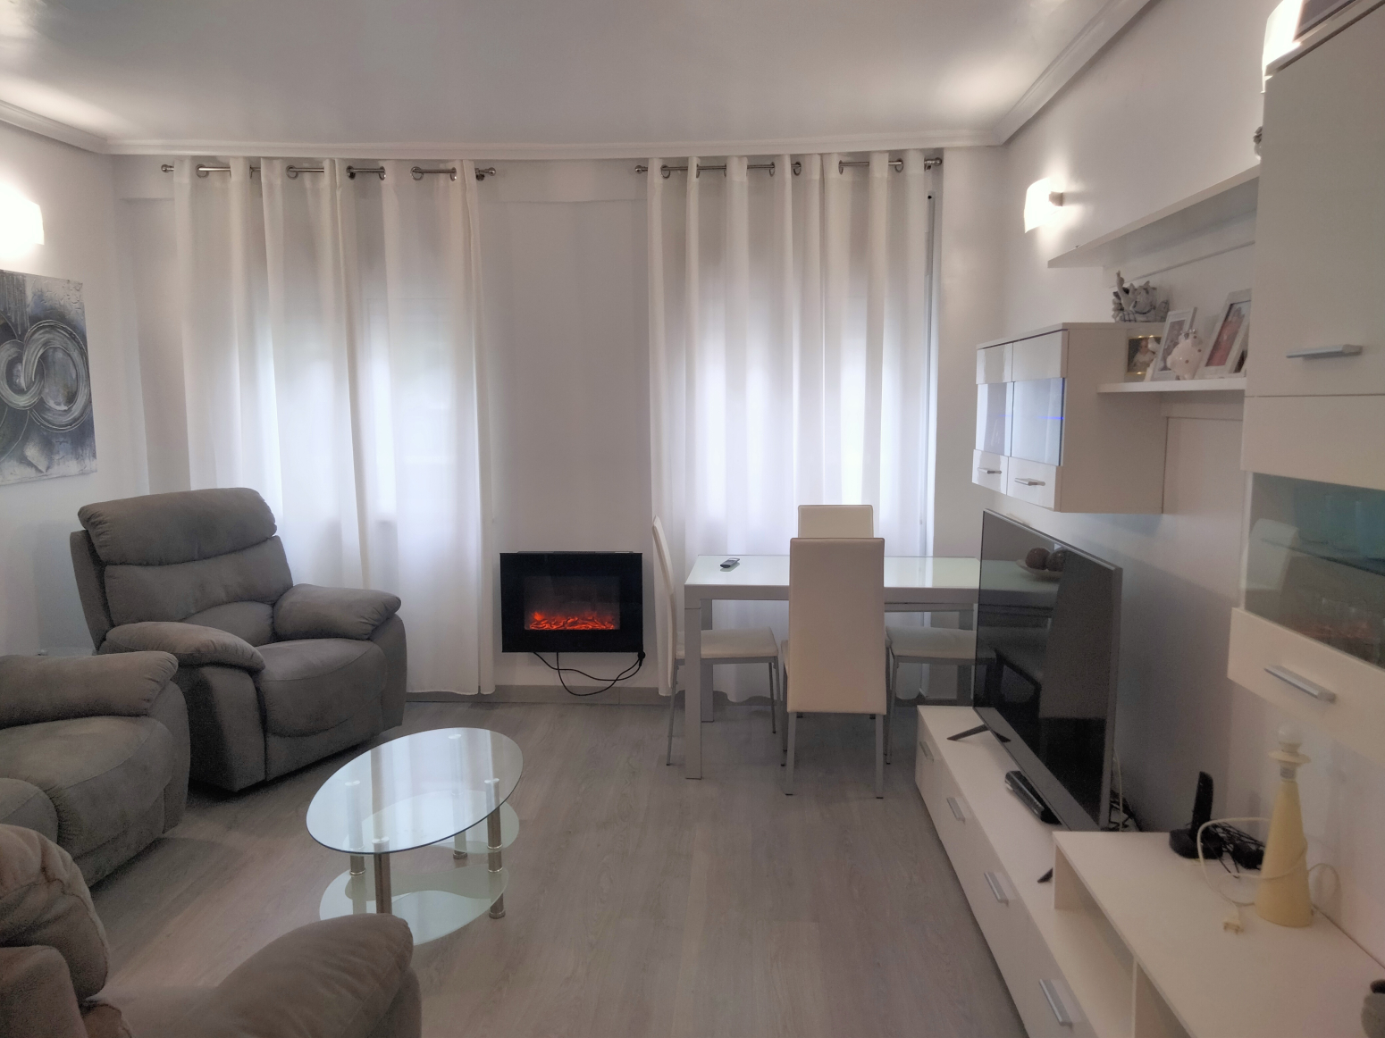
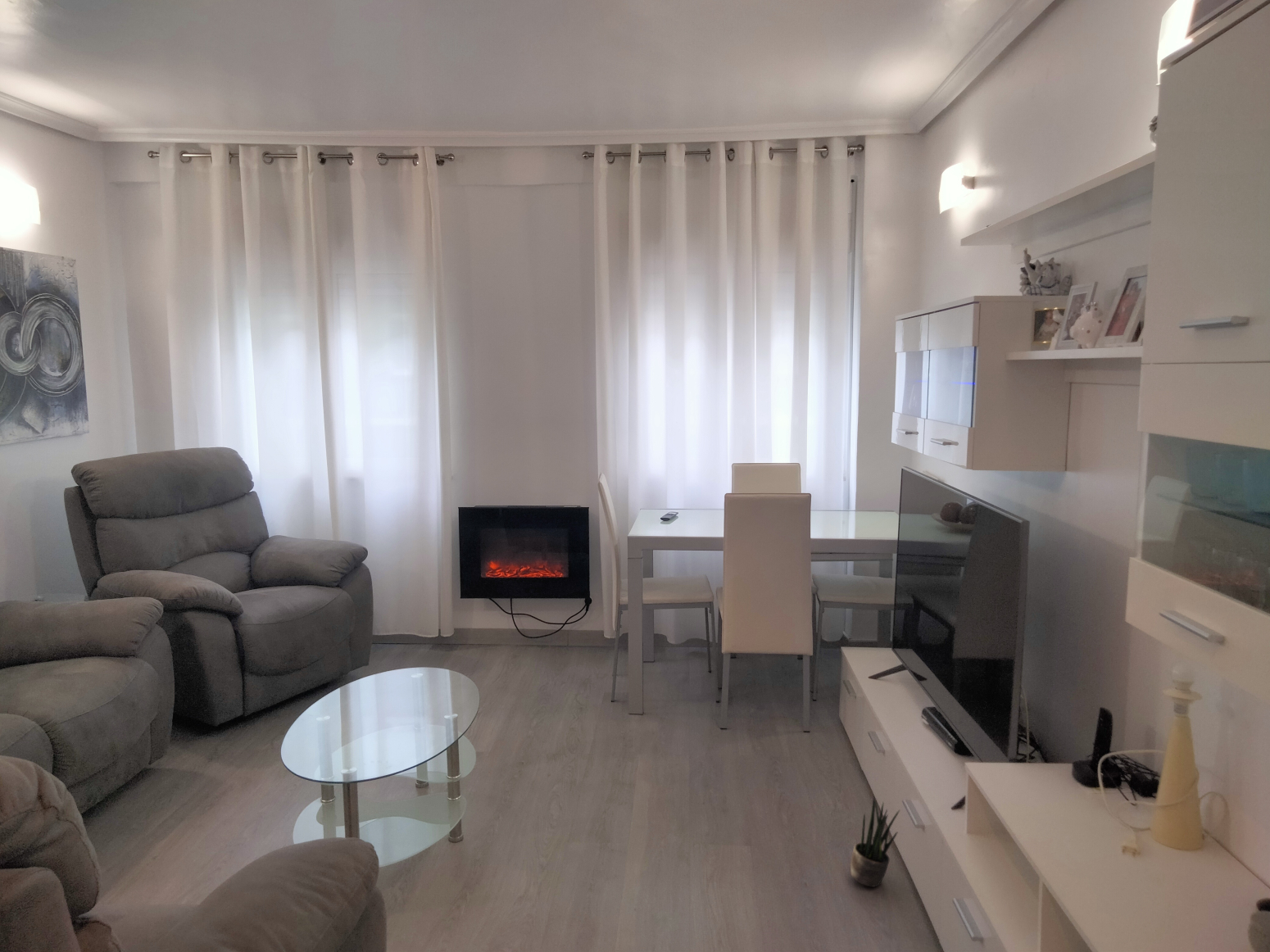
+ potted plant [850,796,900,888]
